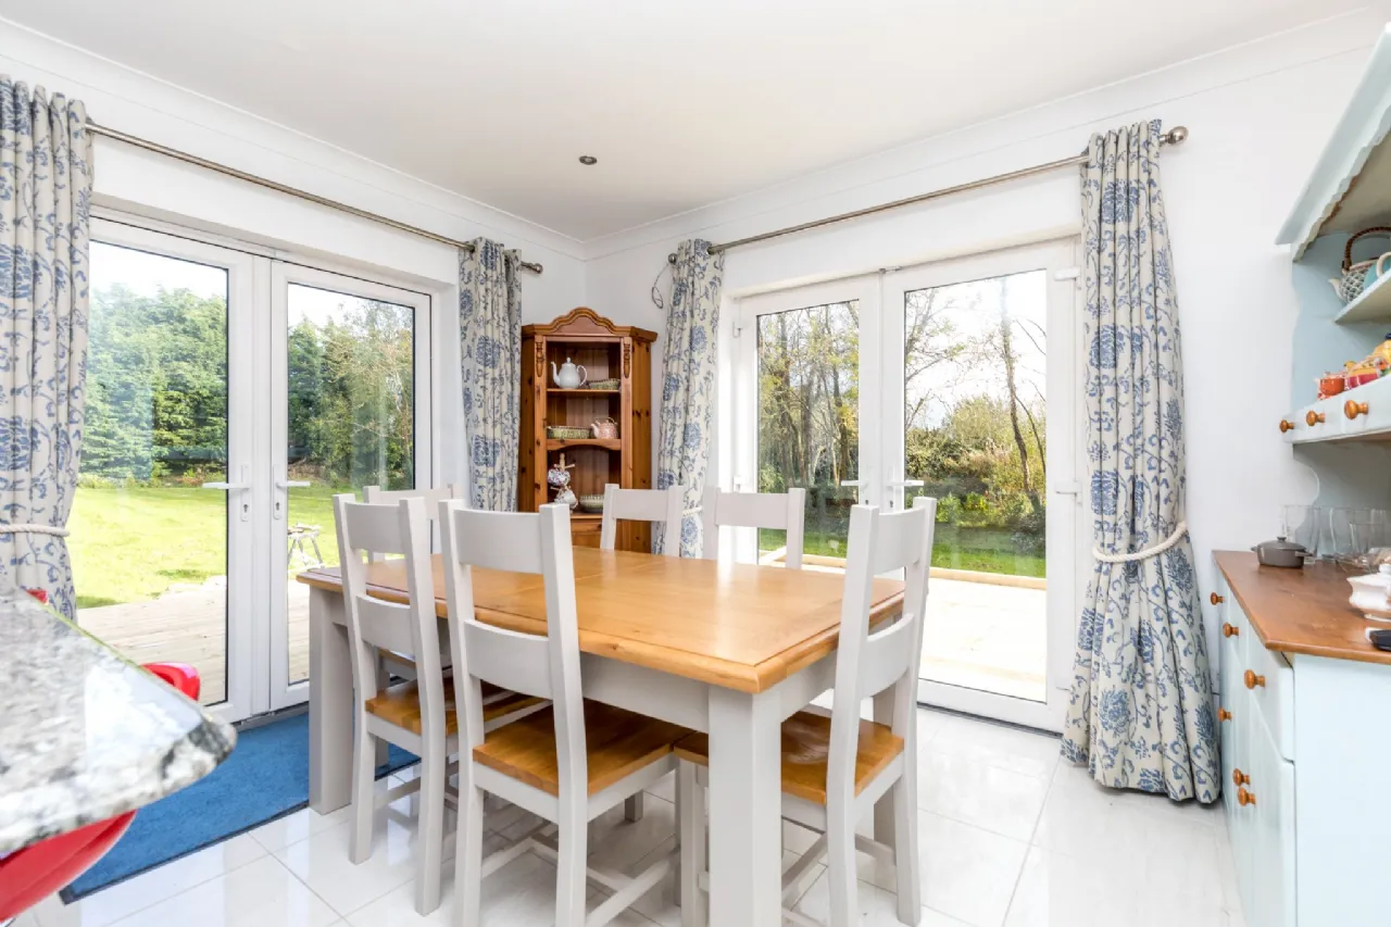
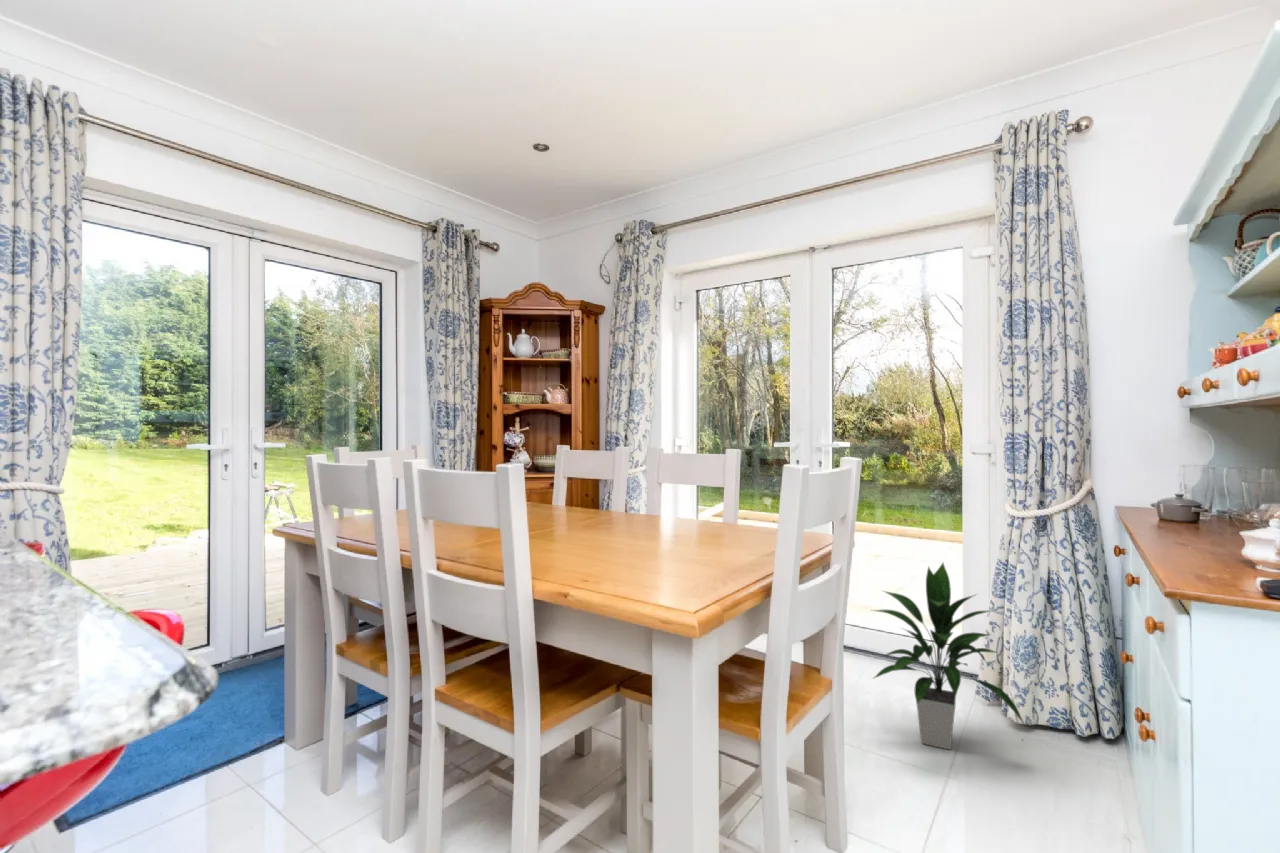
+ indoor plant [871,561,1027,750]
